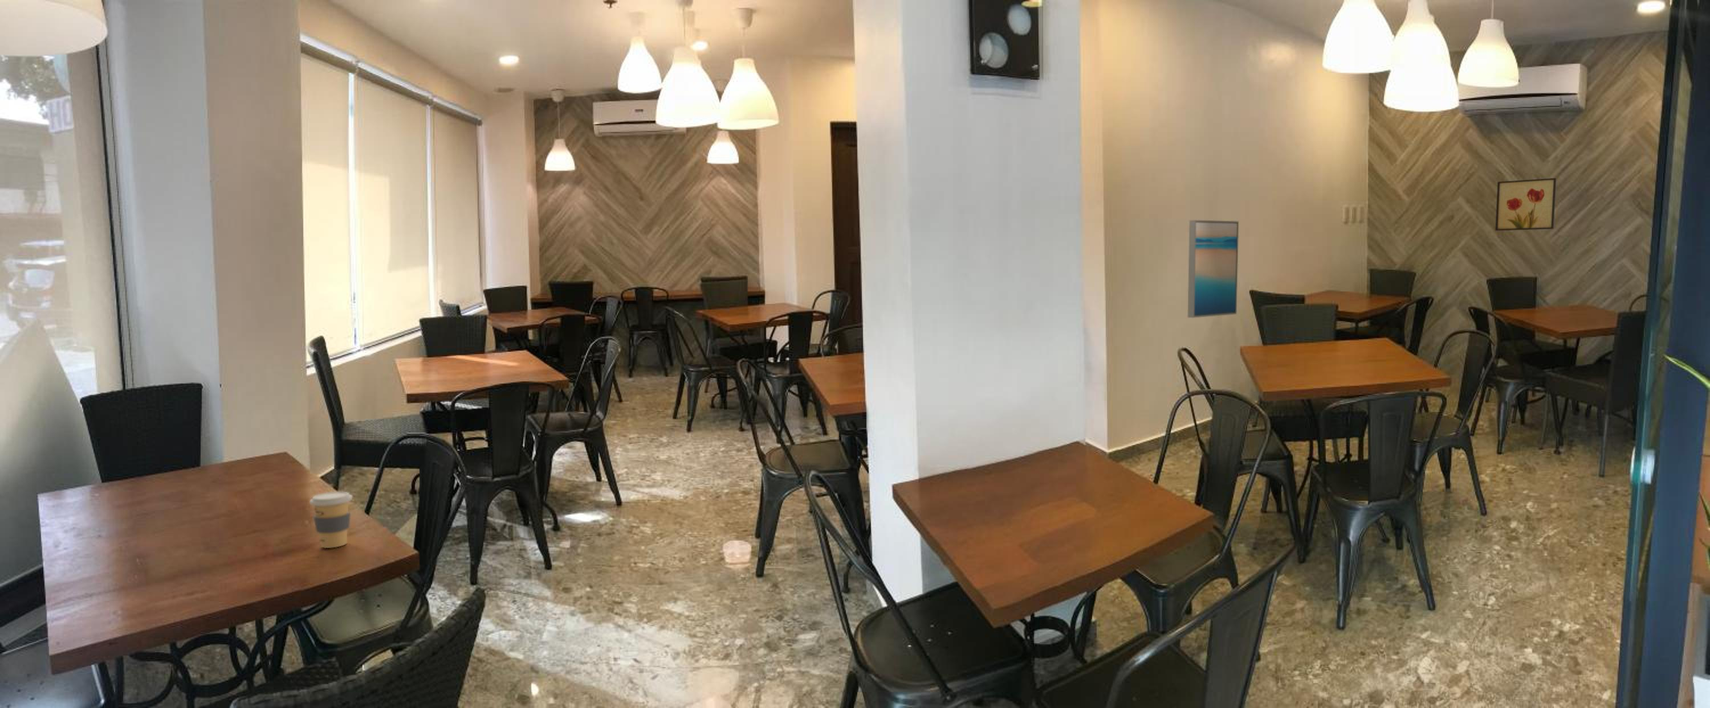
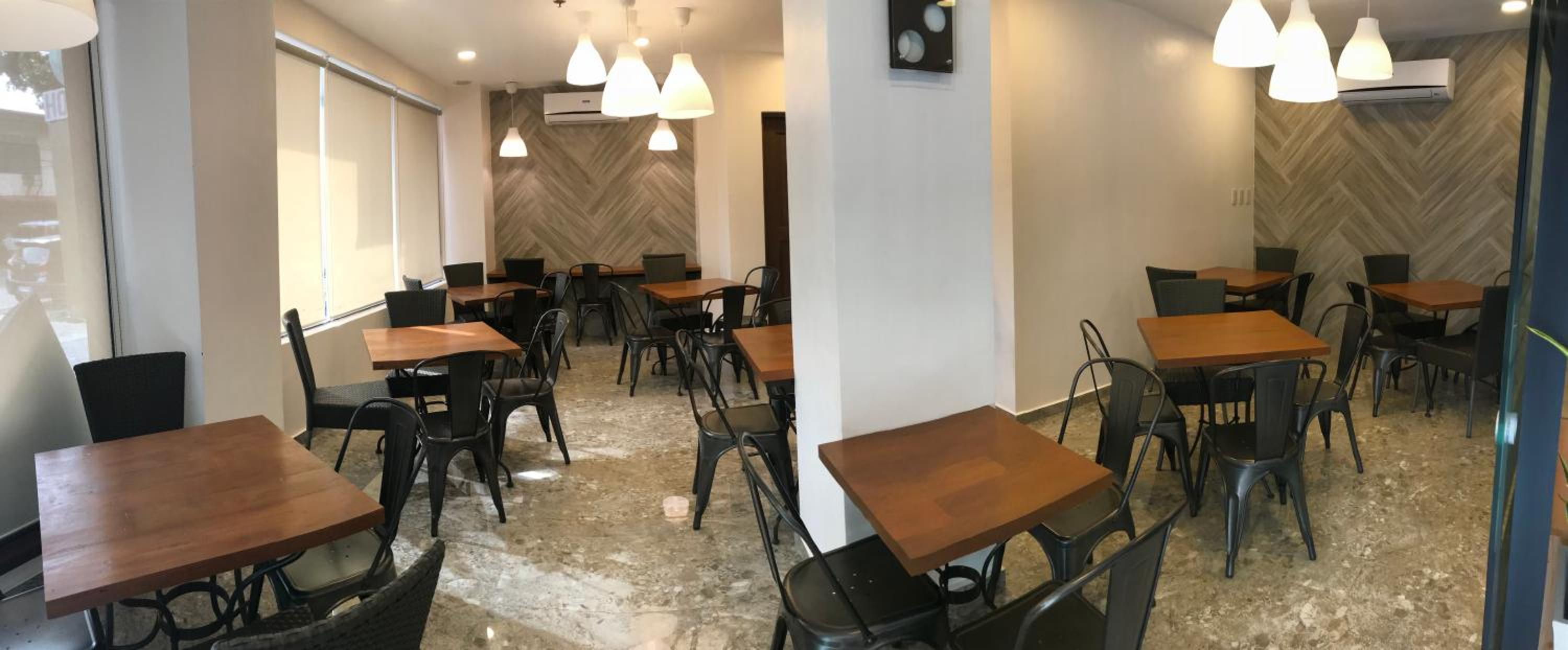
- wall art [1494,178,1556,231]
- coffee cup [309,491,353,549]
- wall art [1188,220,1239,318]
